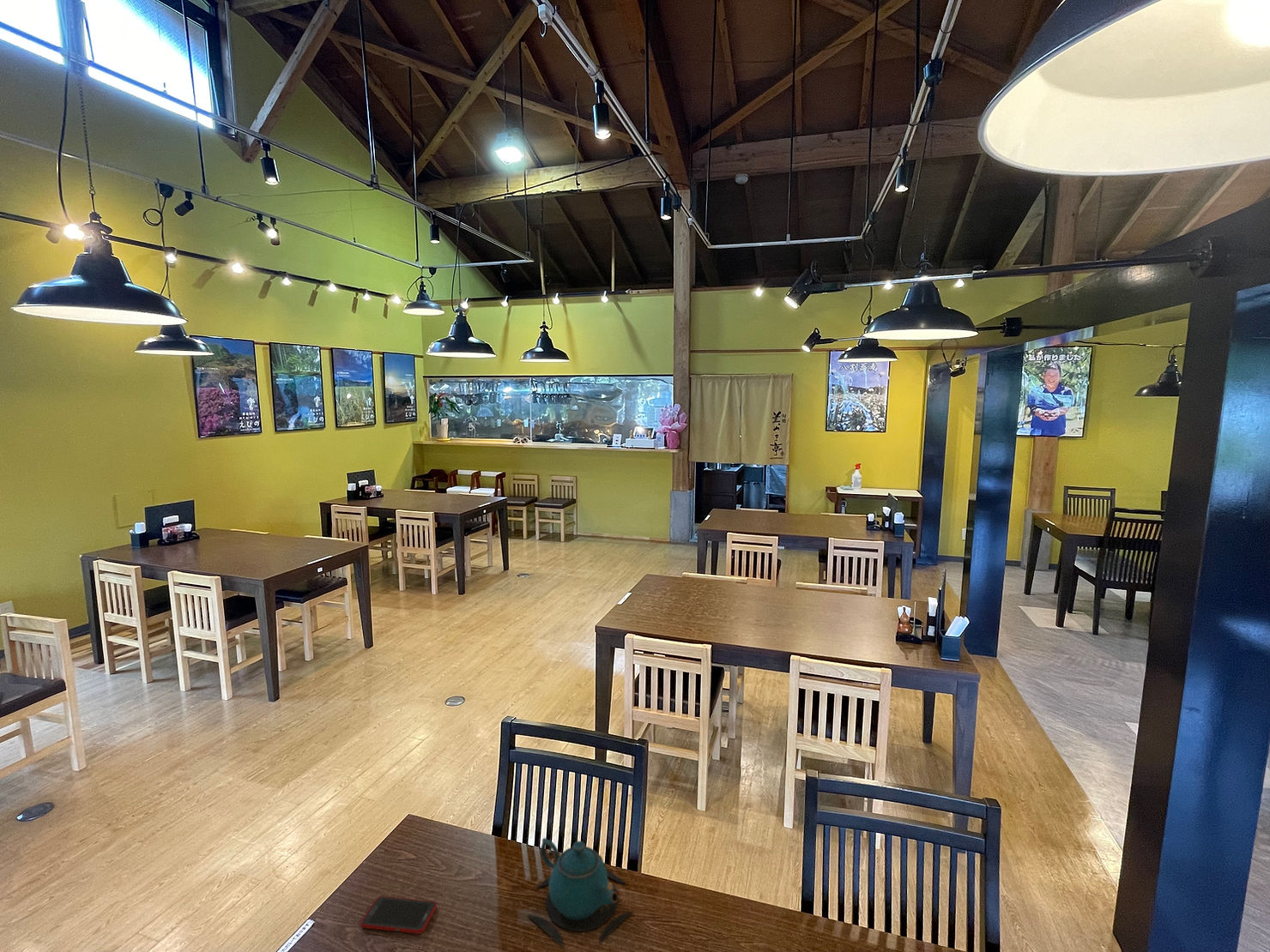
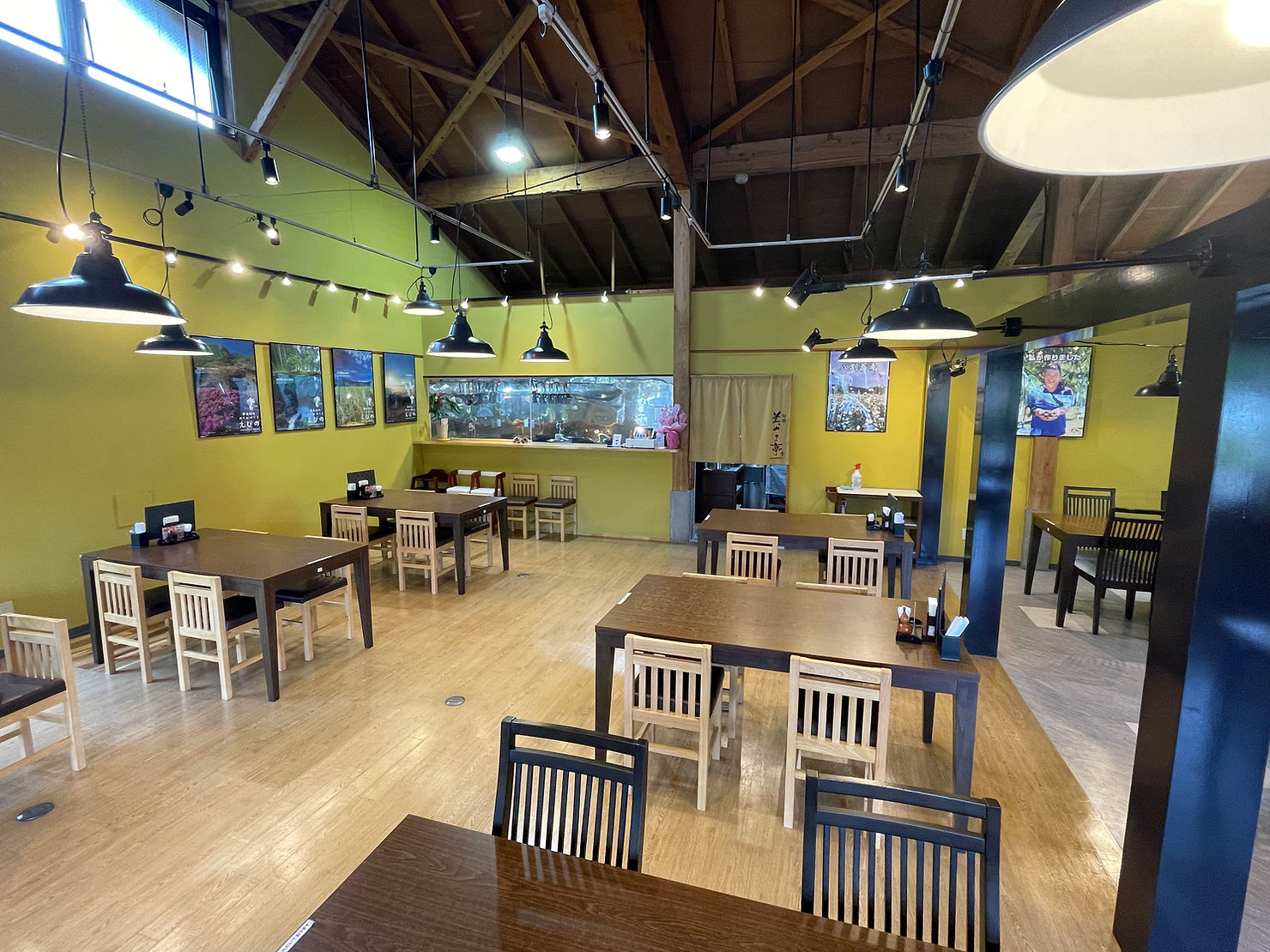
- teapot [527,837,635,949]
- cell phone [360,895,438,935]
